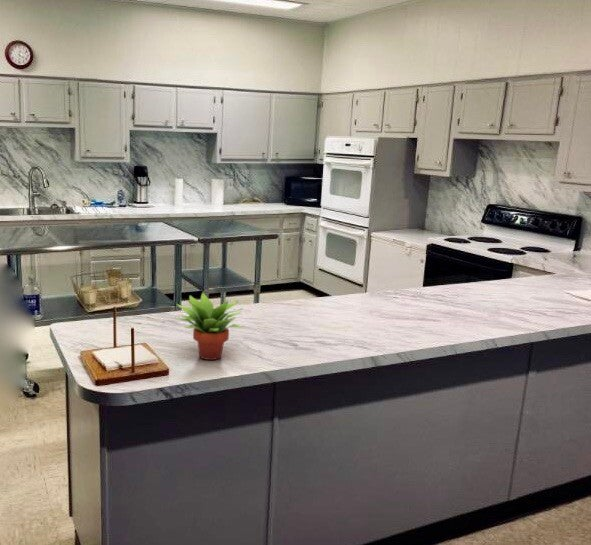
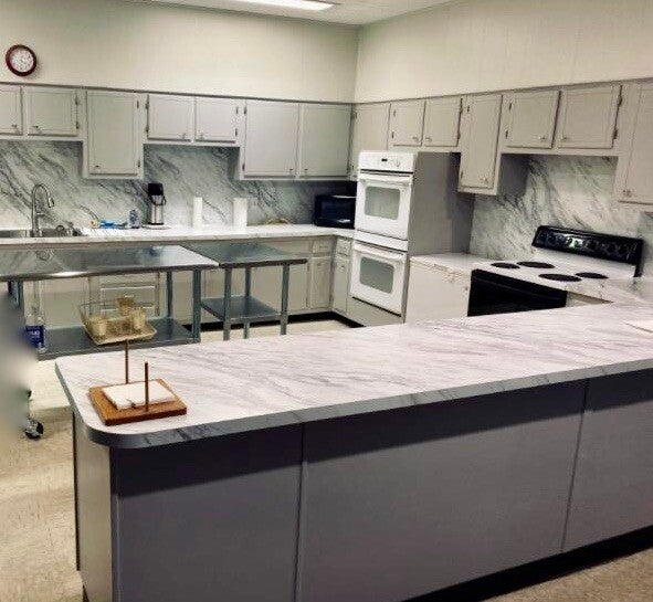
- succulent plant [174,292,244,361]
